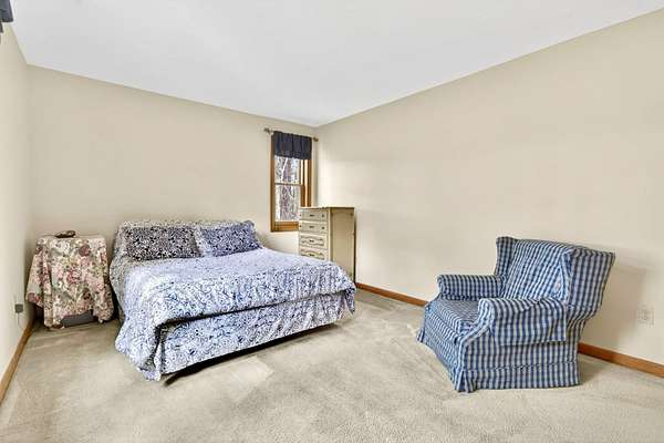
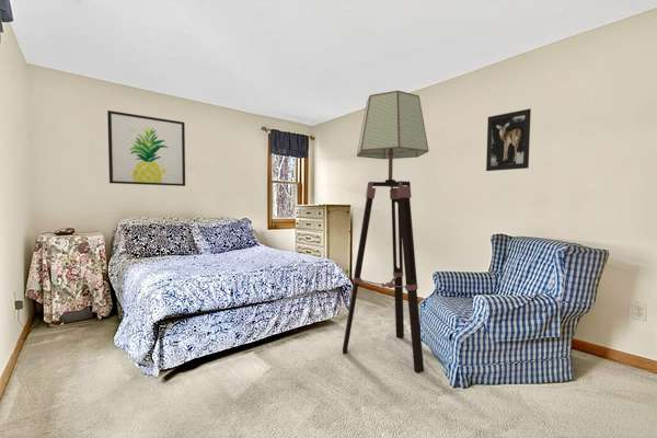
+ wall art [106,110,186,187]
+ wall art [485,107,532,172]
+ floor lamp [342,90,429,373]
